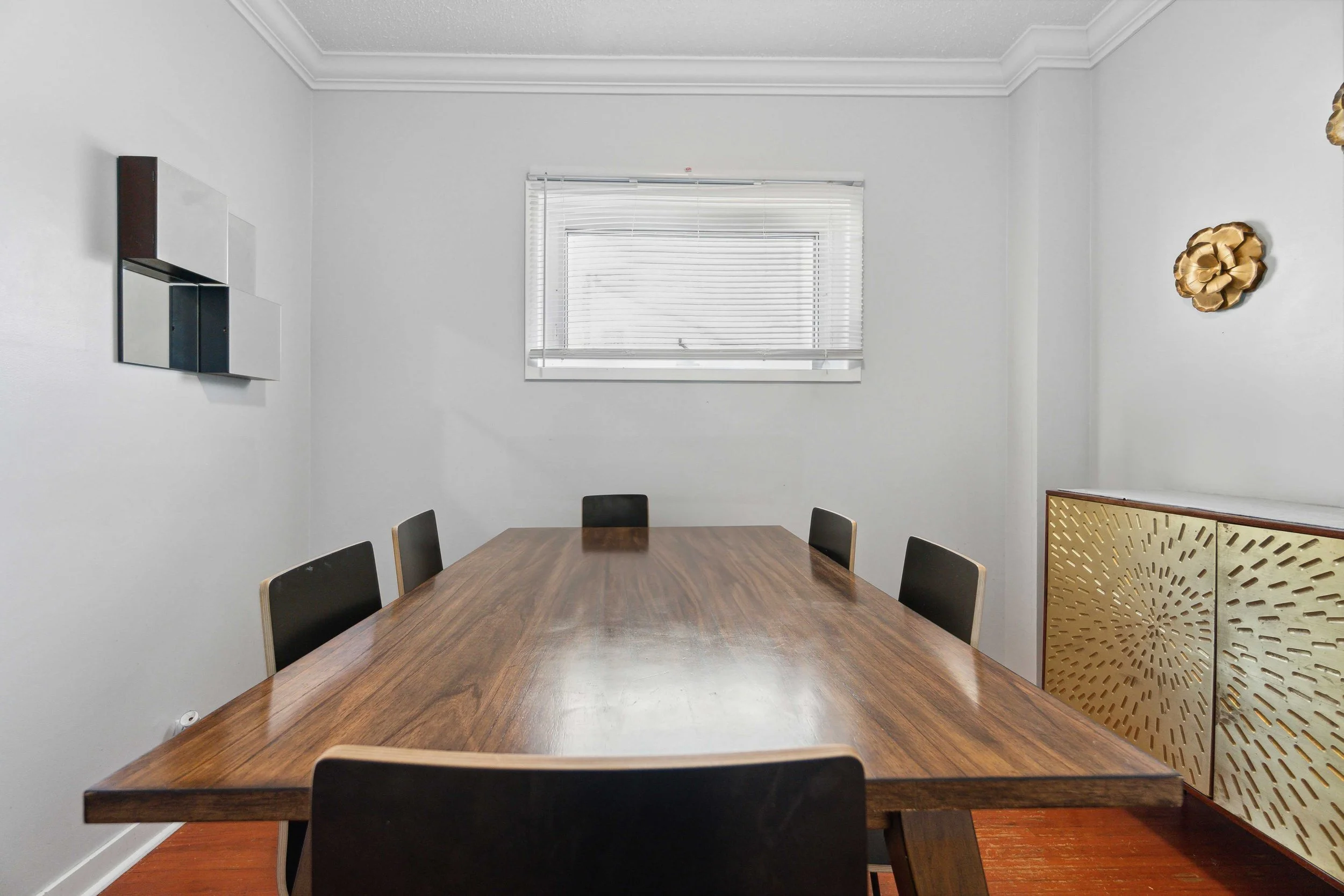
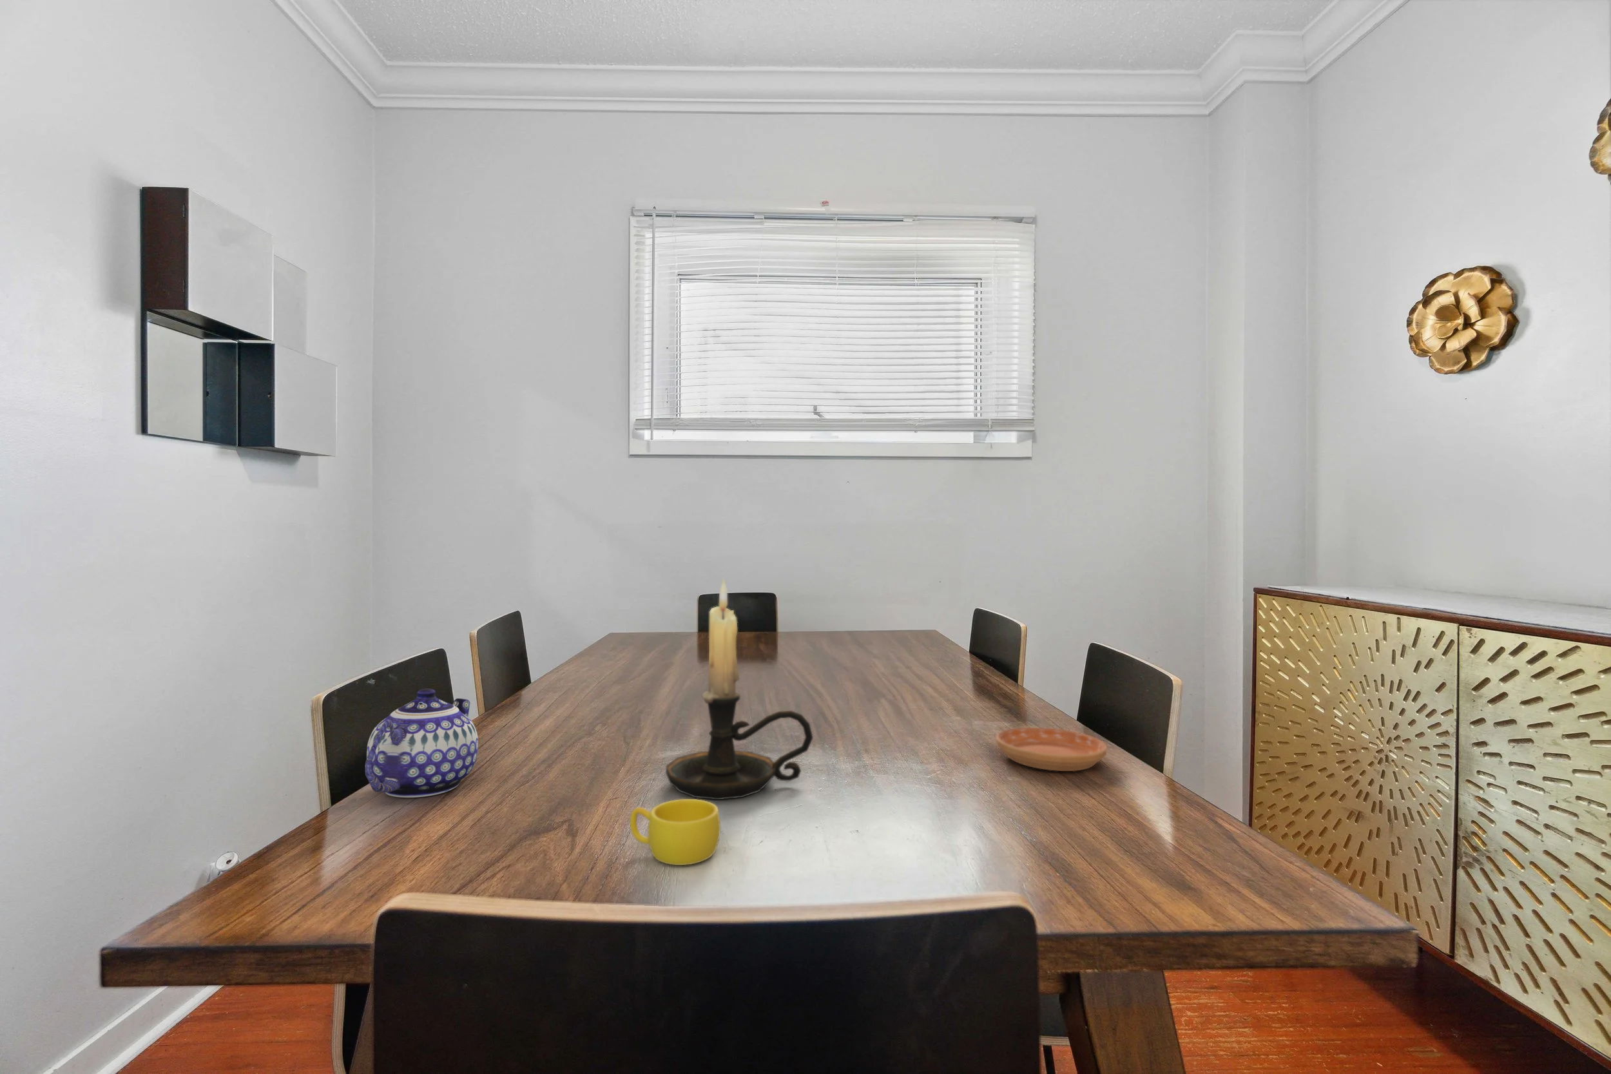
+ candle holder [665,578,814,801]
+ teapot [364,688,478,798]
+ saucer [995,726,1108,772]
+ cup [629,798,722,865]
